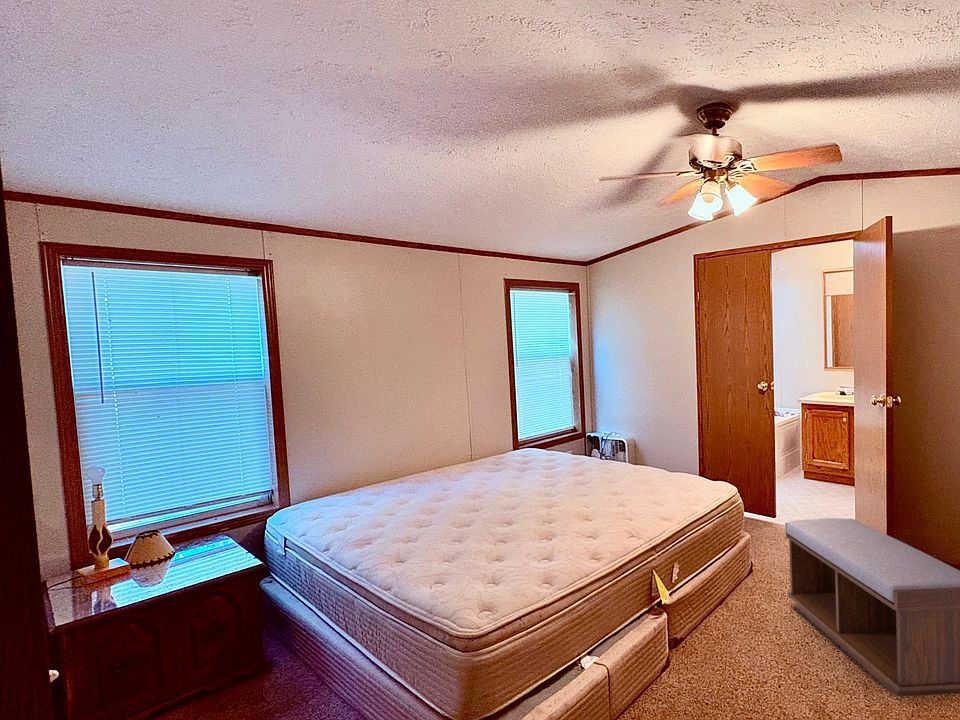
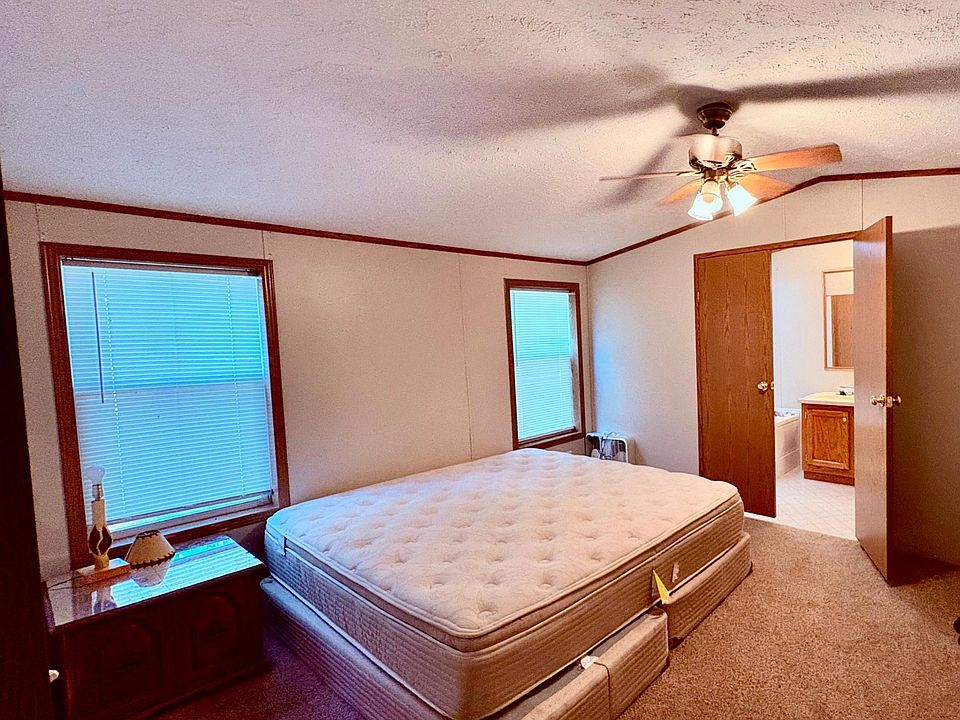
- bench [784,517,960,697]
